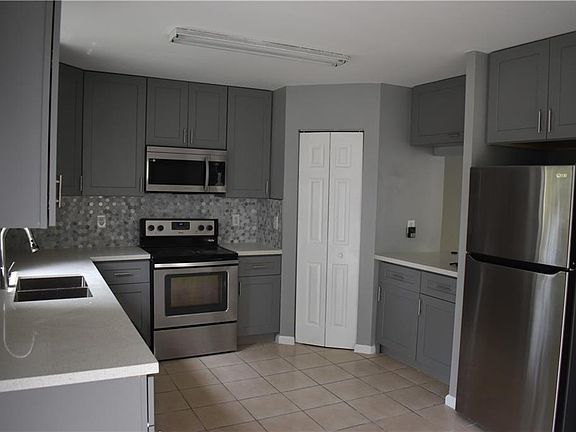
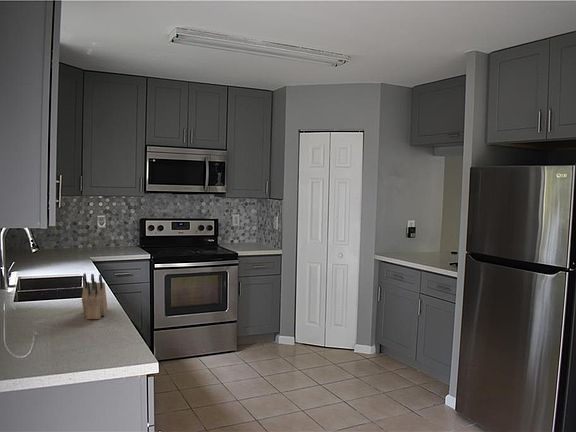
+ knife block [81,273,108,320]
